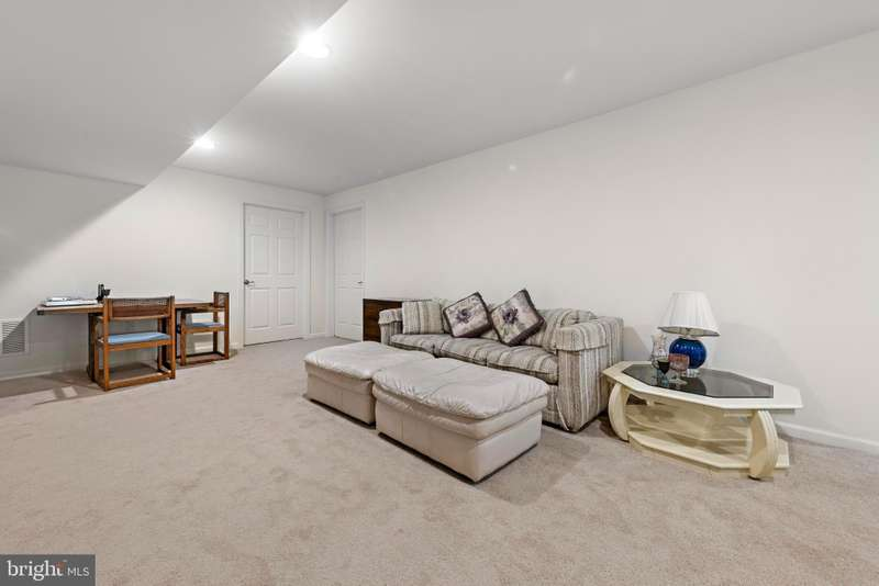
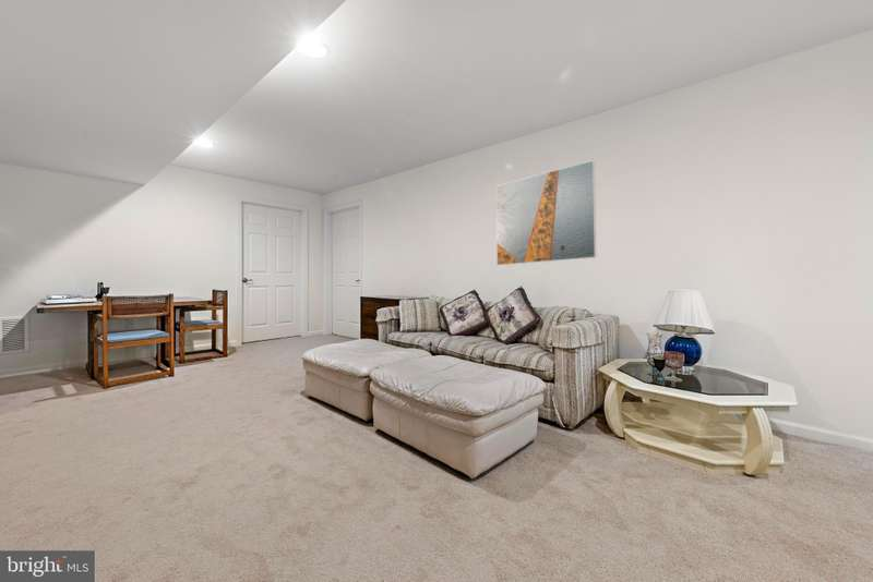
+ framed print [495,159,597,266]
